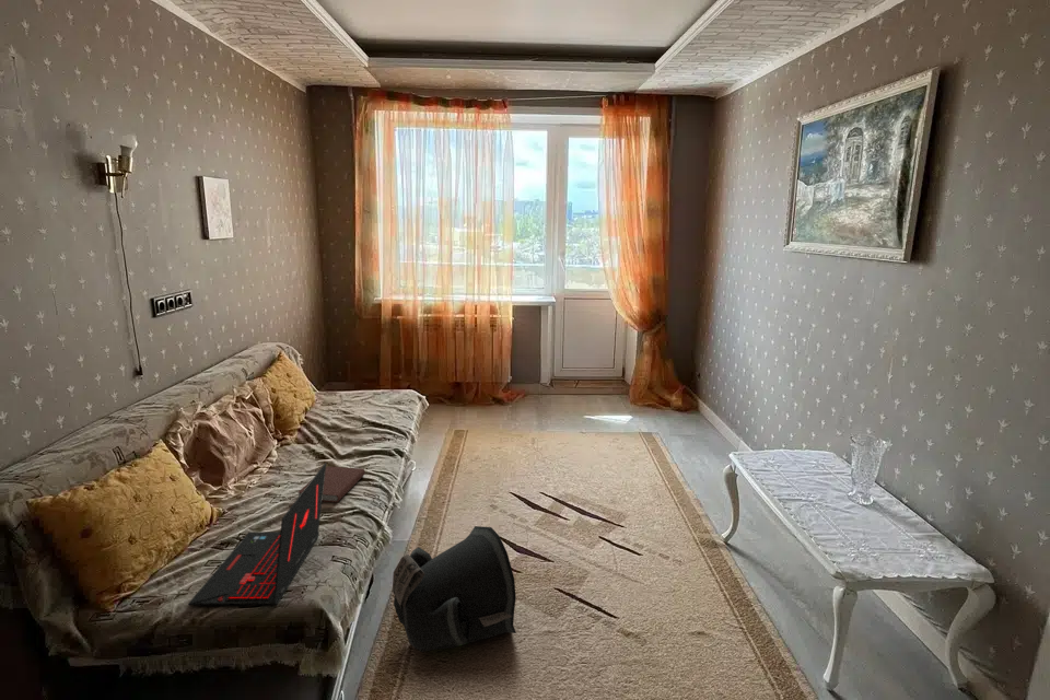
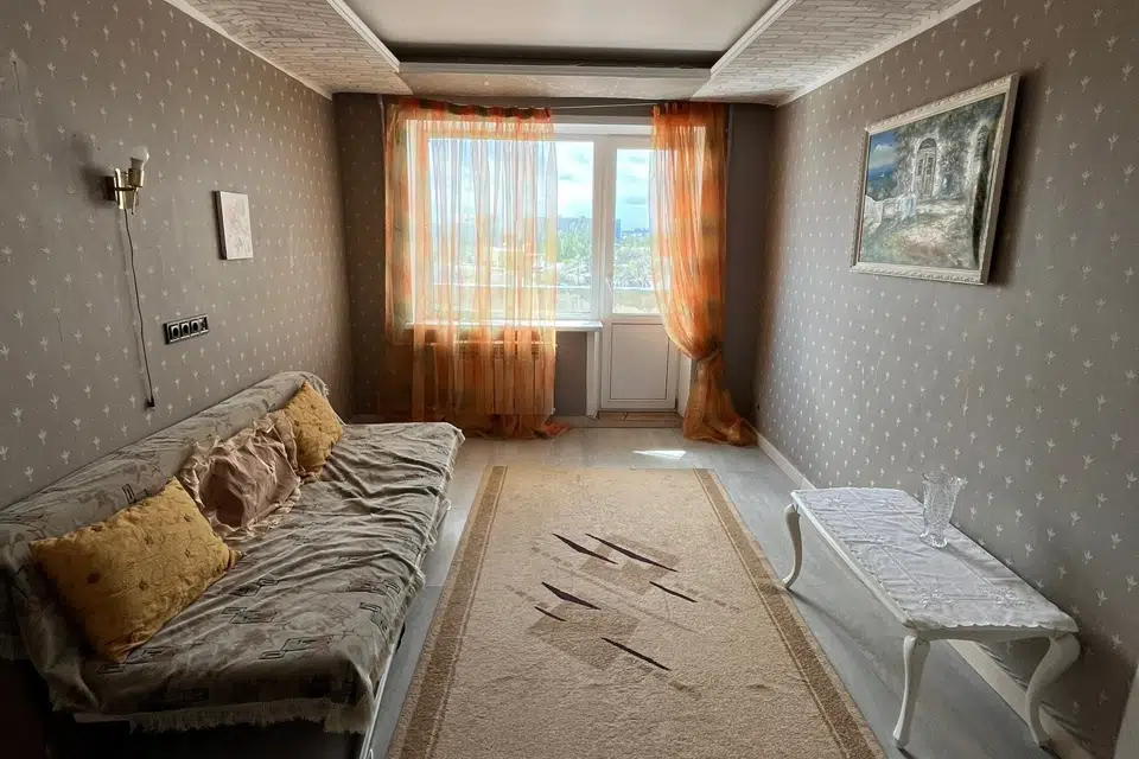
- laptop [187,462,327,606]
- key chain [392,525,517,653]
- book [296,466,366,503]
